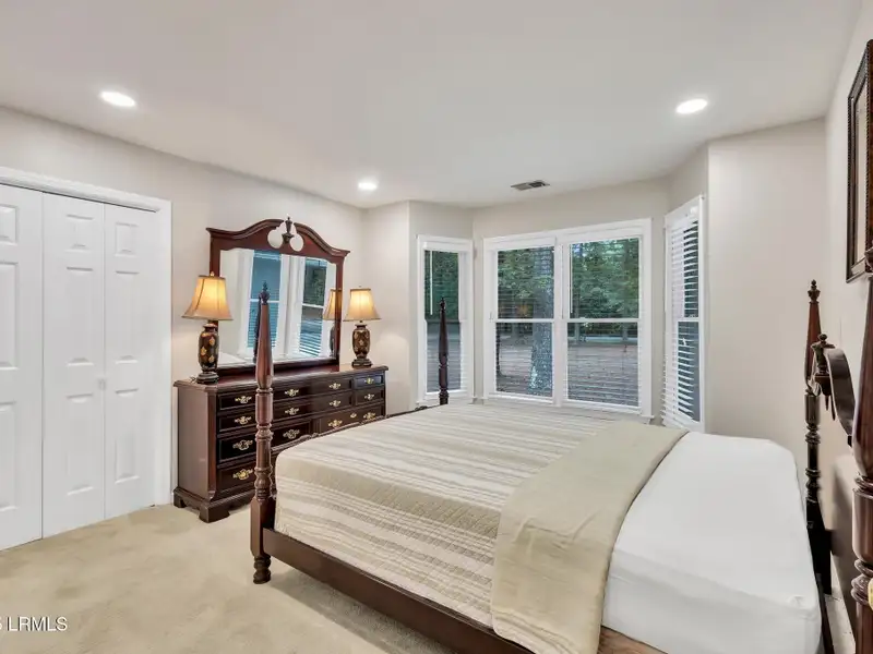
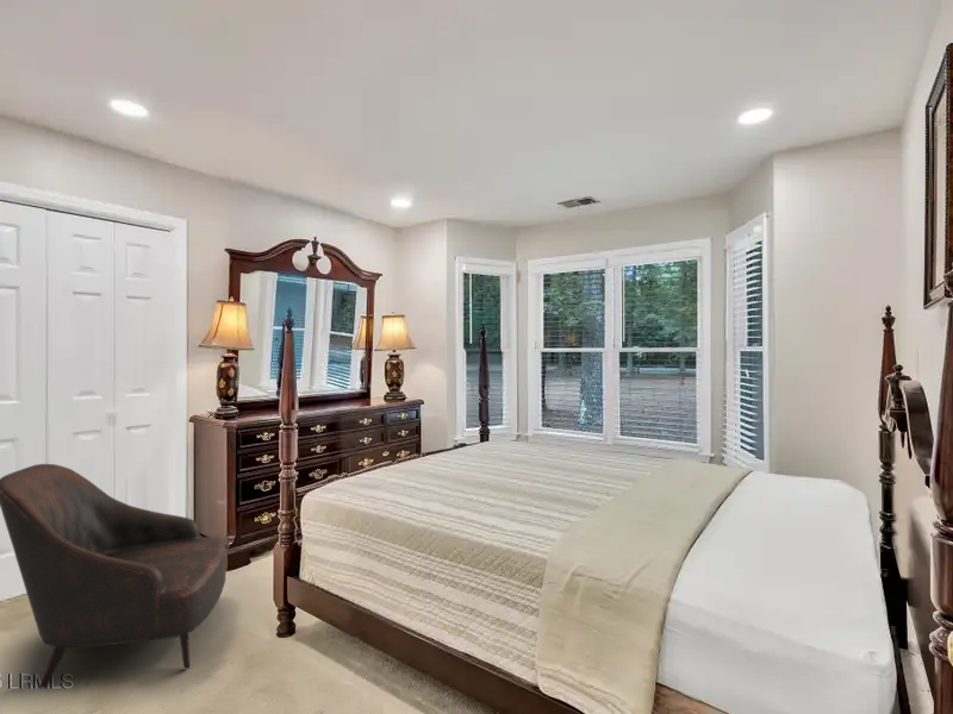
+ armchair [0,463,228,690]
